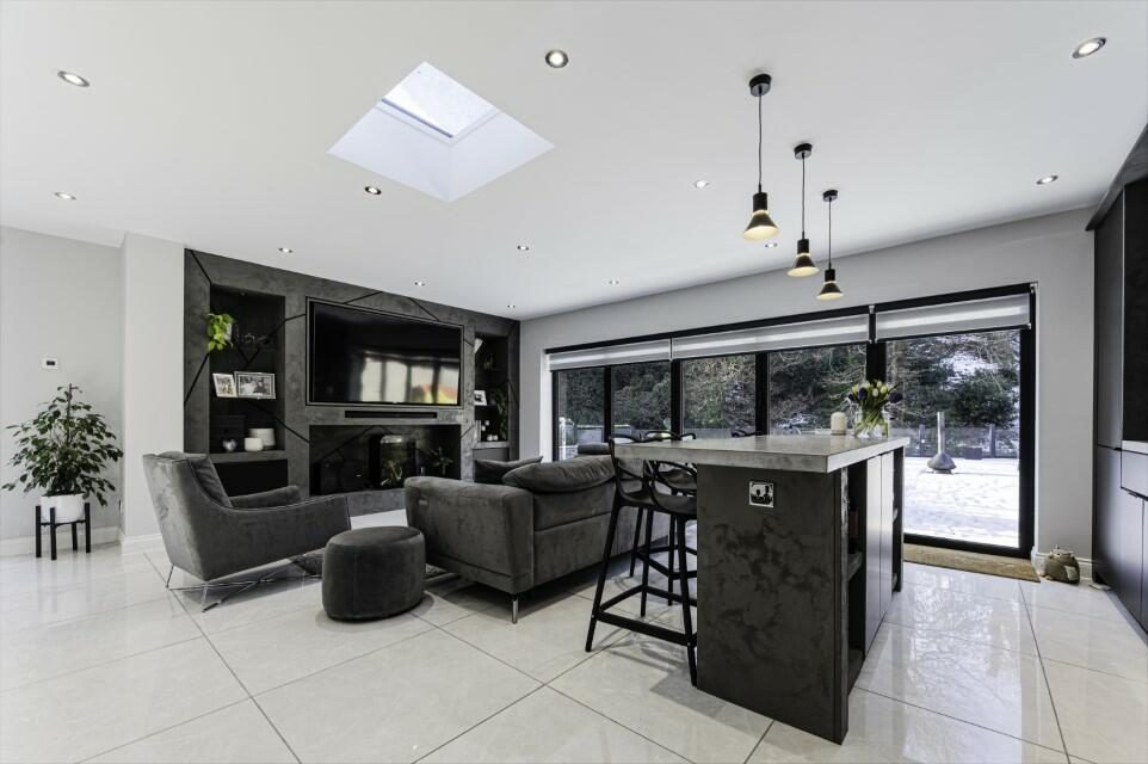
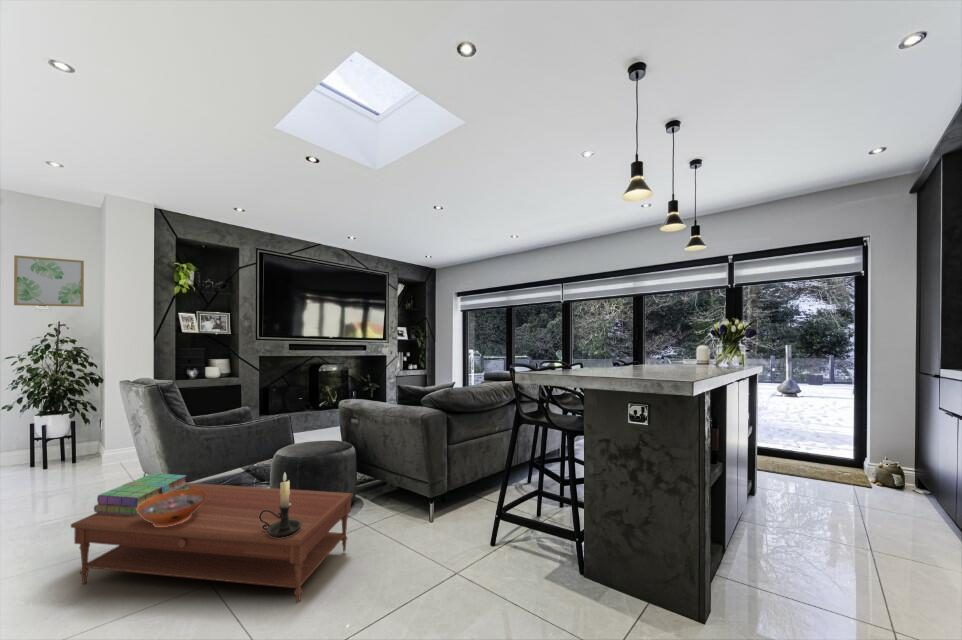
+ candle holder [259,472,302,538]
+ stack of books [93,472,190,515]
+ wall art [13,254,85,308]
+ coffee table [70,482,354,604]
+ decorative bowl [136,489,206,527]
